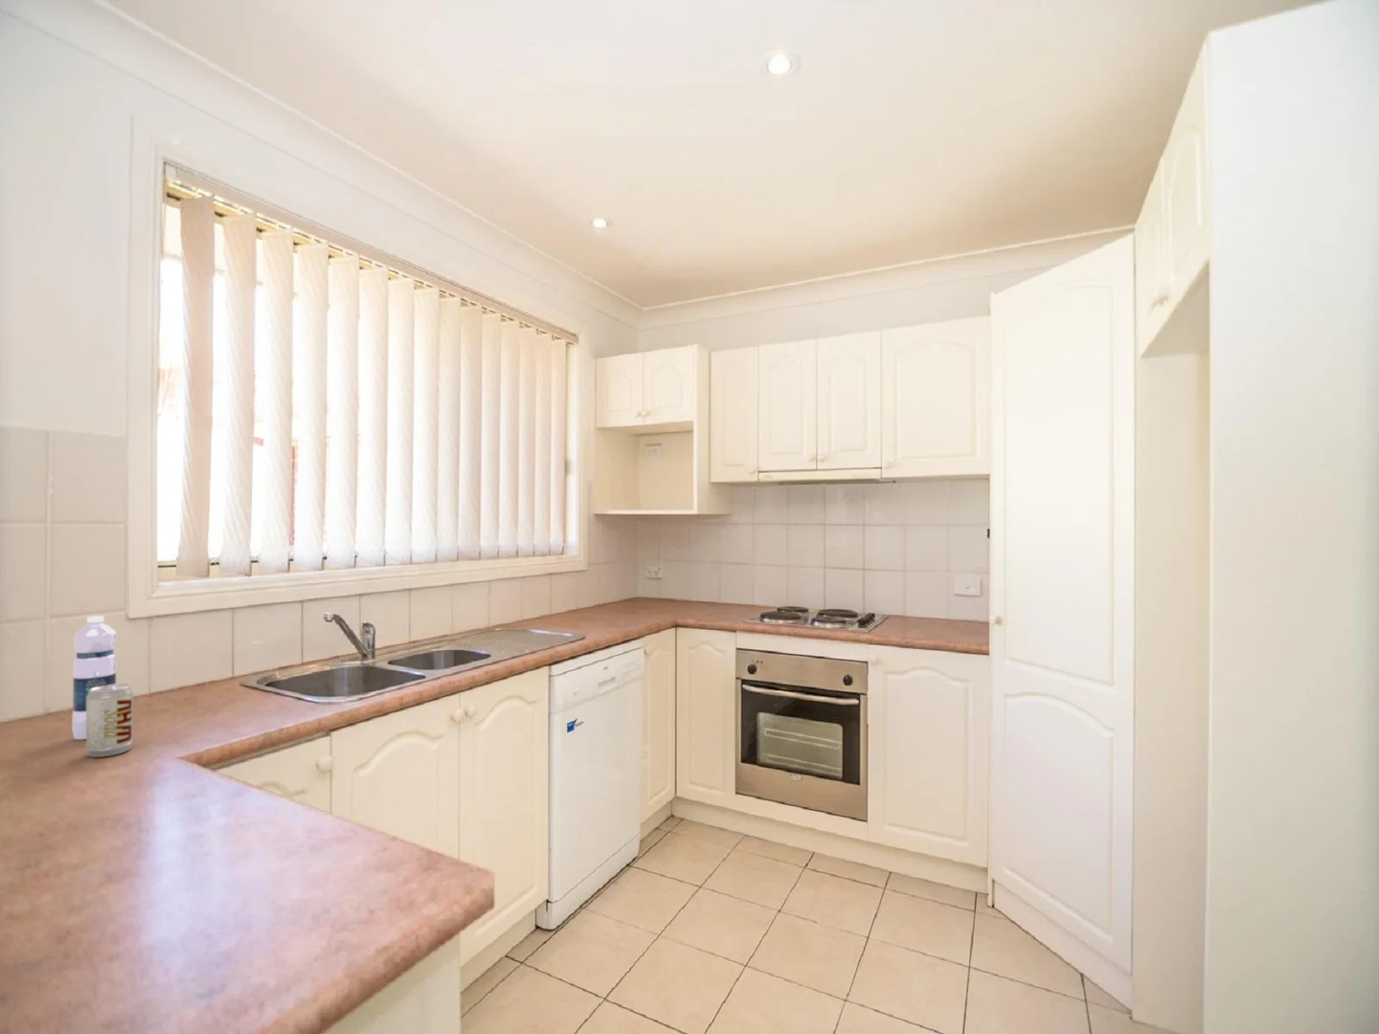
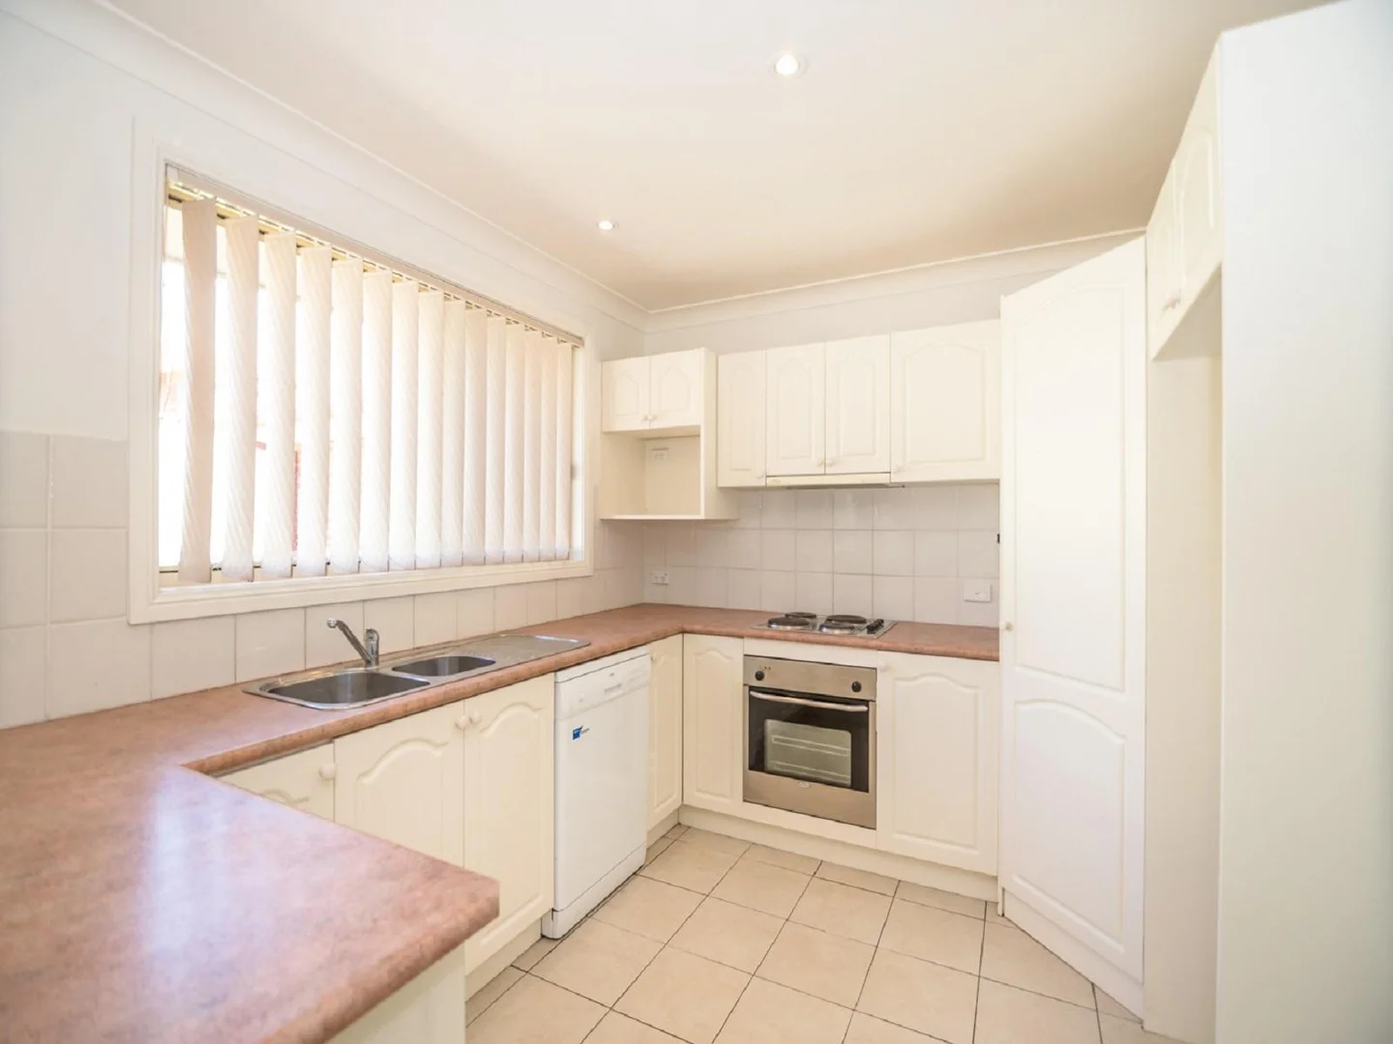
- water bottle [71,615,117,740]
- beverage can [85,682,134,758]
